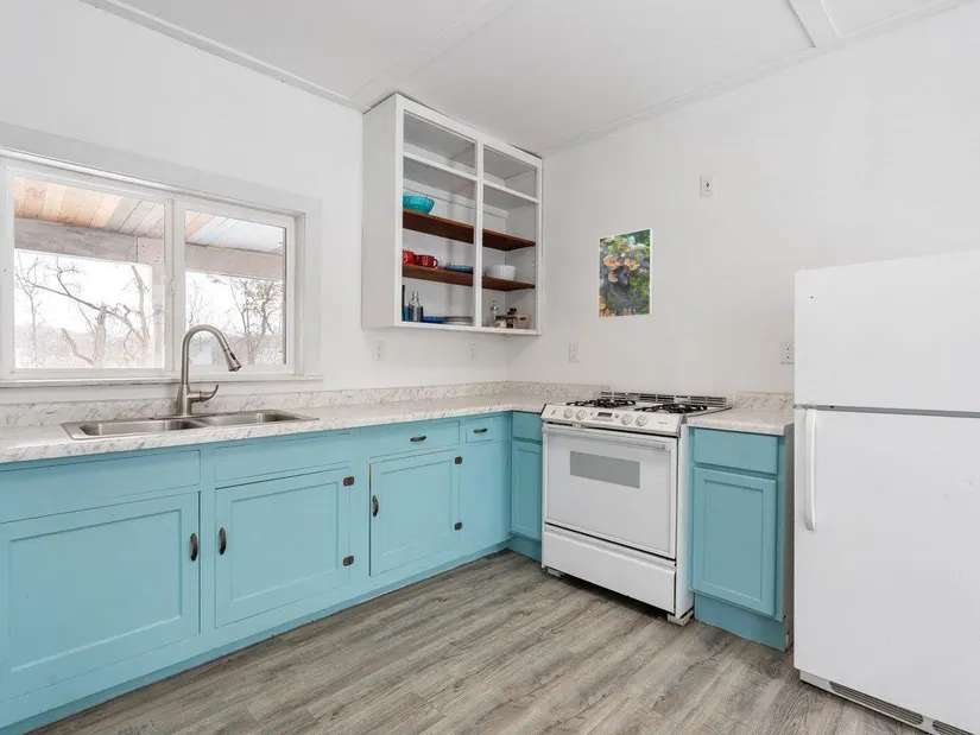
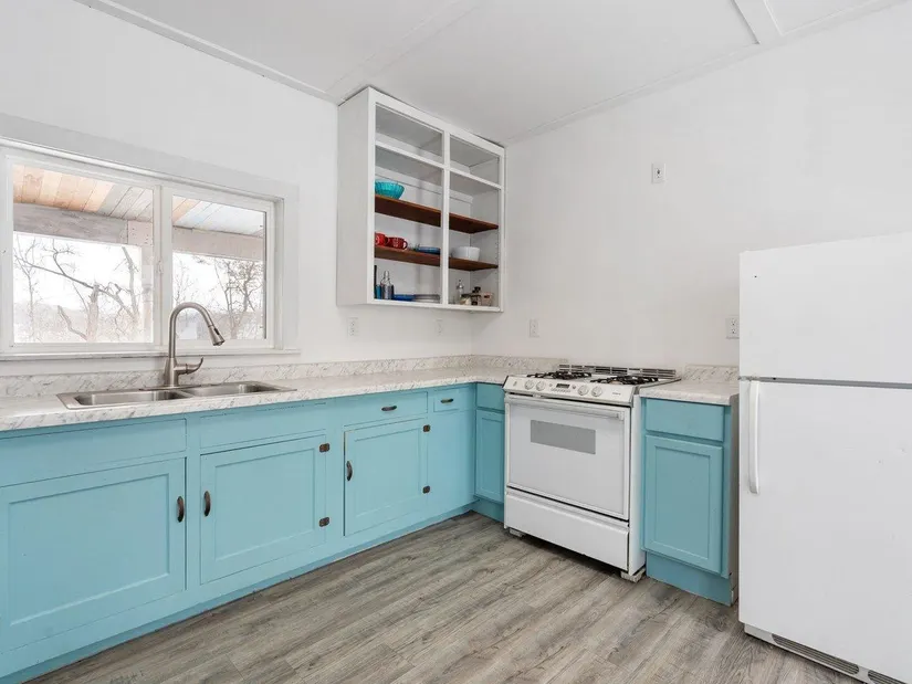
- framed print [598,227,655,319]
